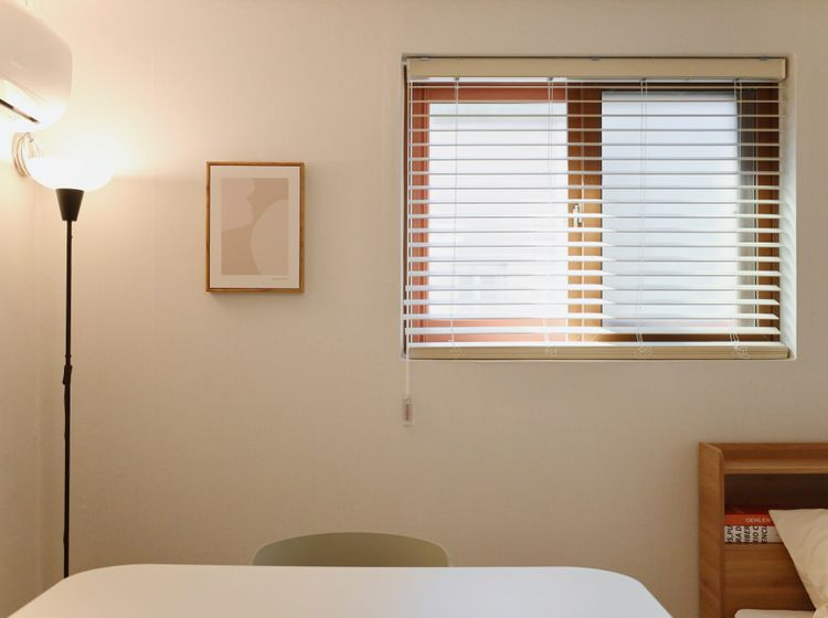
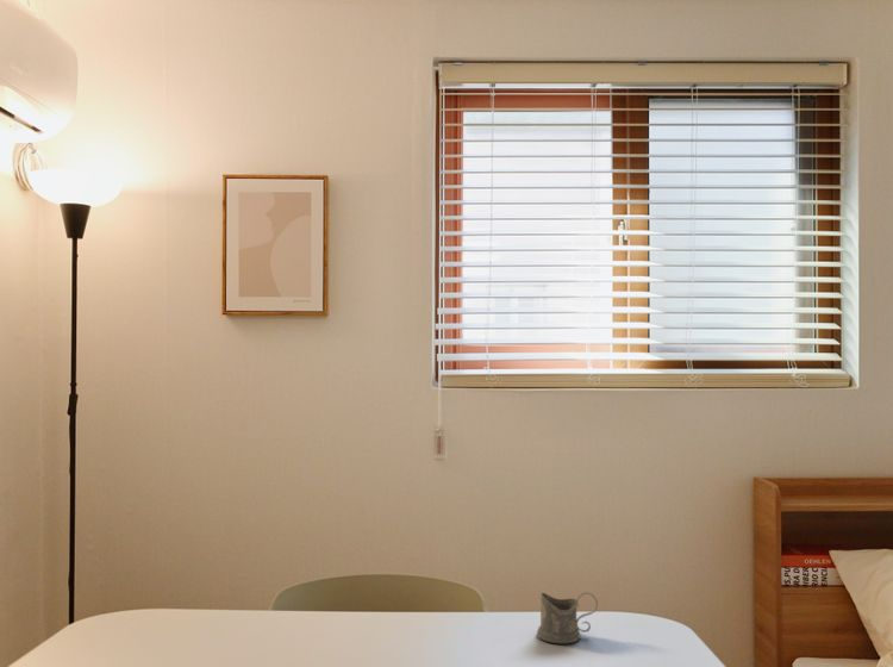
+ tea glass holder [536,591,599,644]
